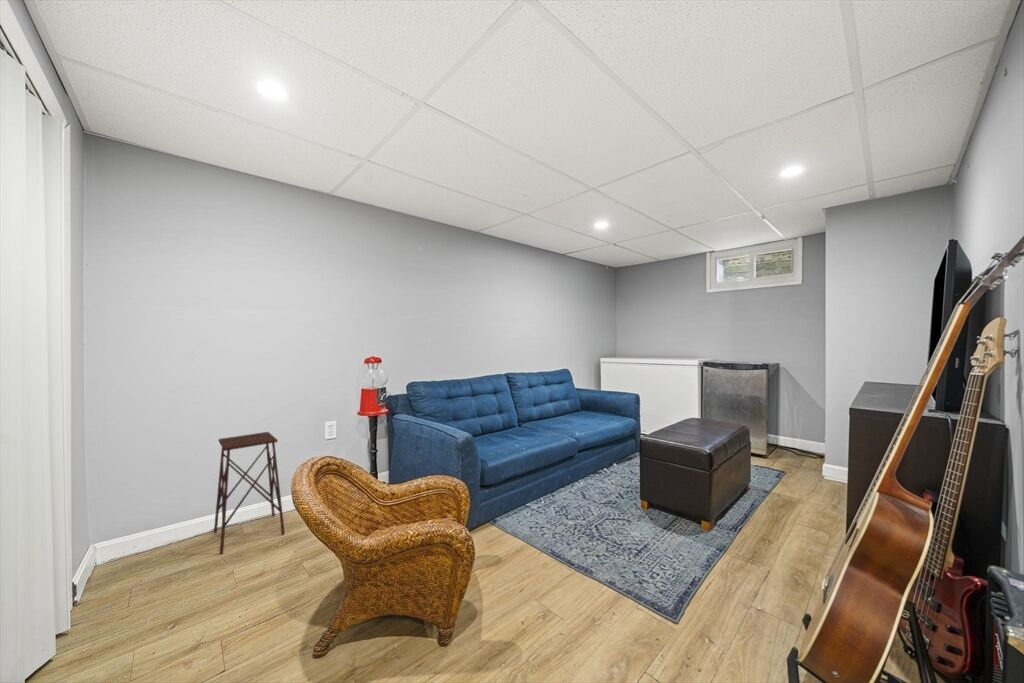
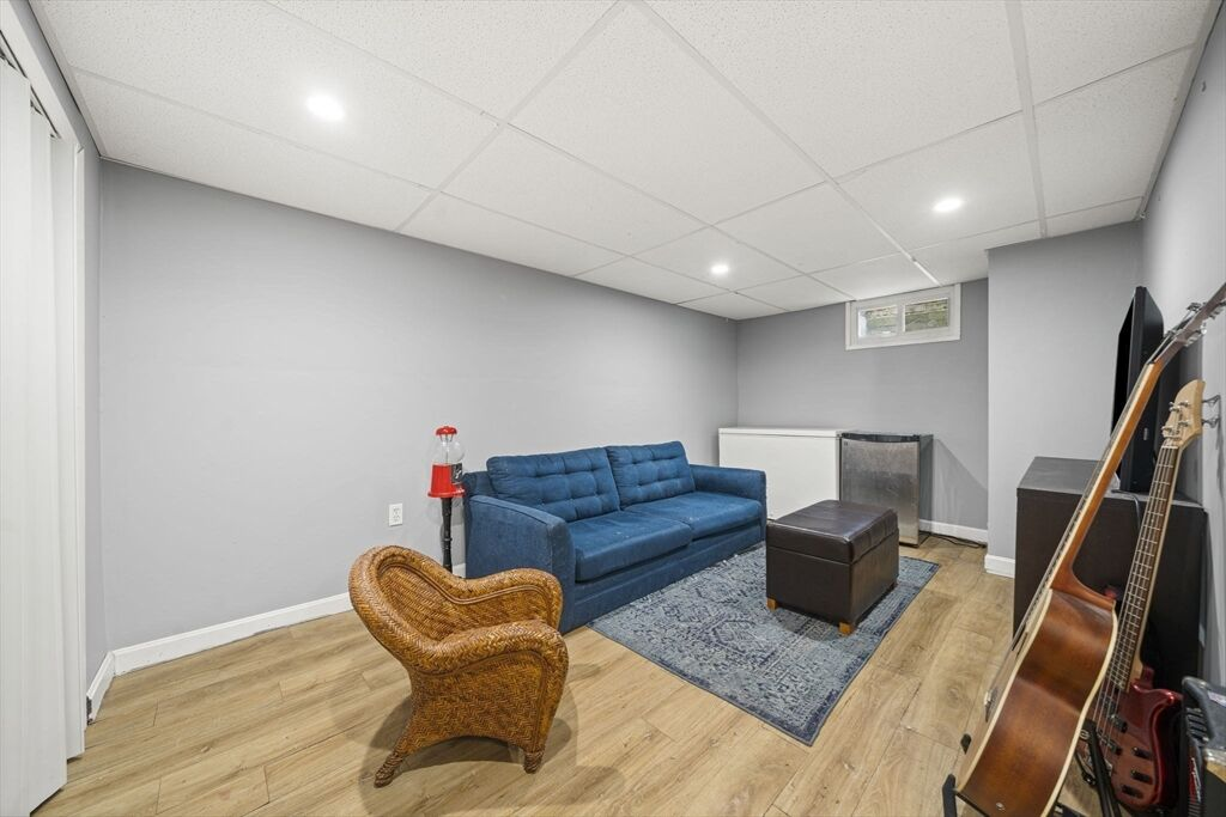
- side table [213,431,286,555]
